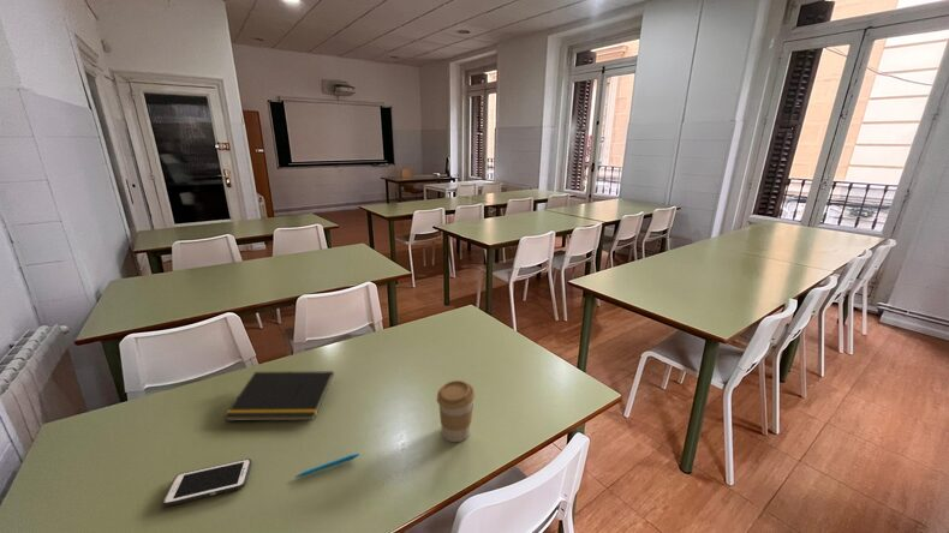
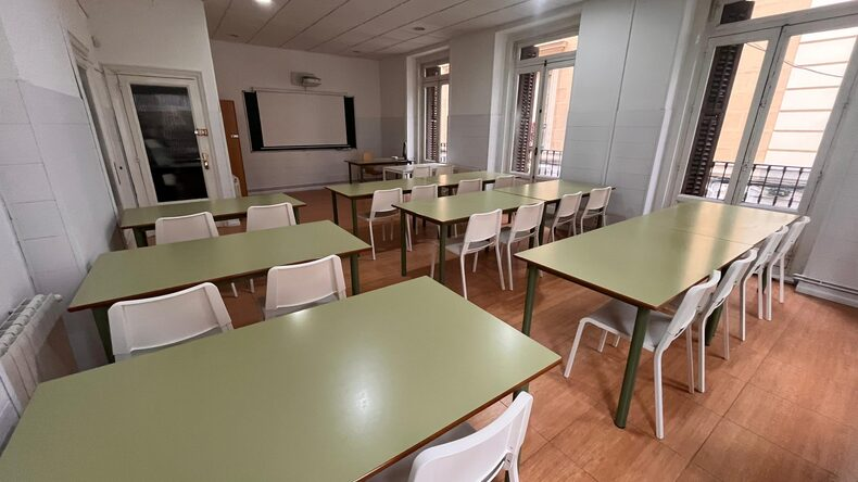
- cell phone [161,457,252,508]
- pen [293,453,362,479]
- notepad [222,370,335,423]
- coffee cup [436,379,476,443]
